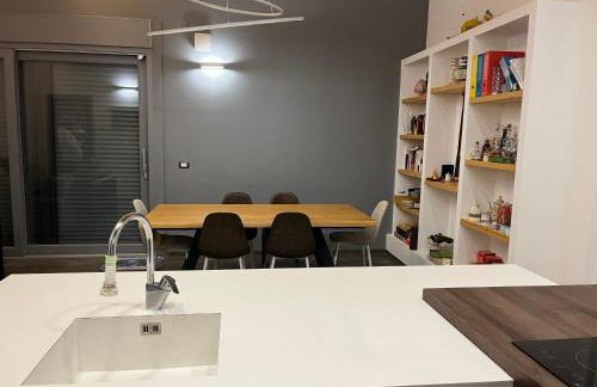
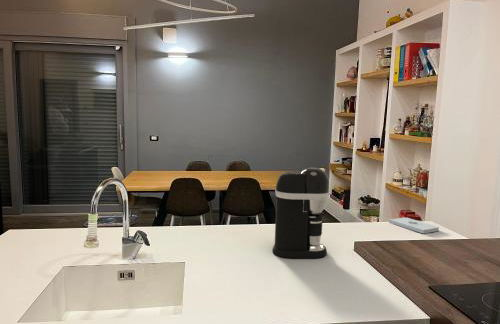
+ notepad [388,216,440,234]
+ coffee maker [271,167,330,259]
